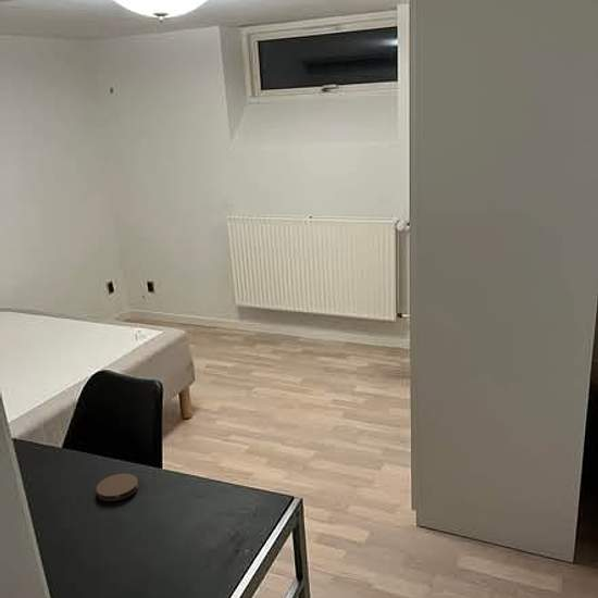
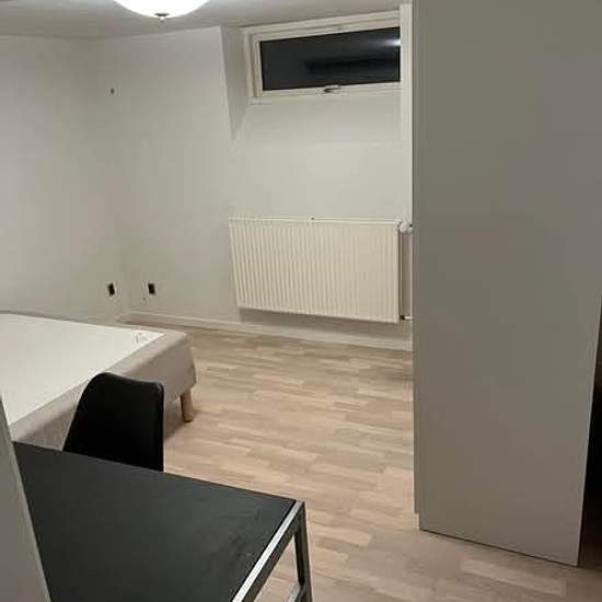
- coaster [96,473,139,502]
